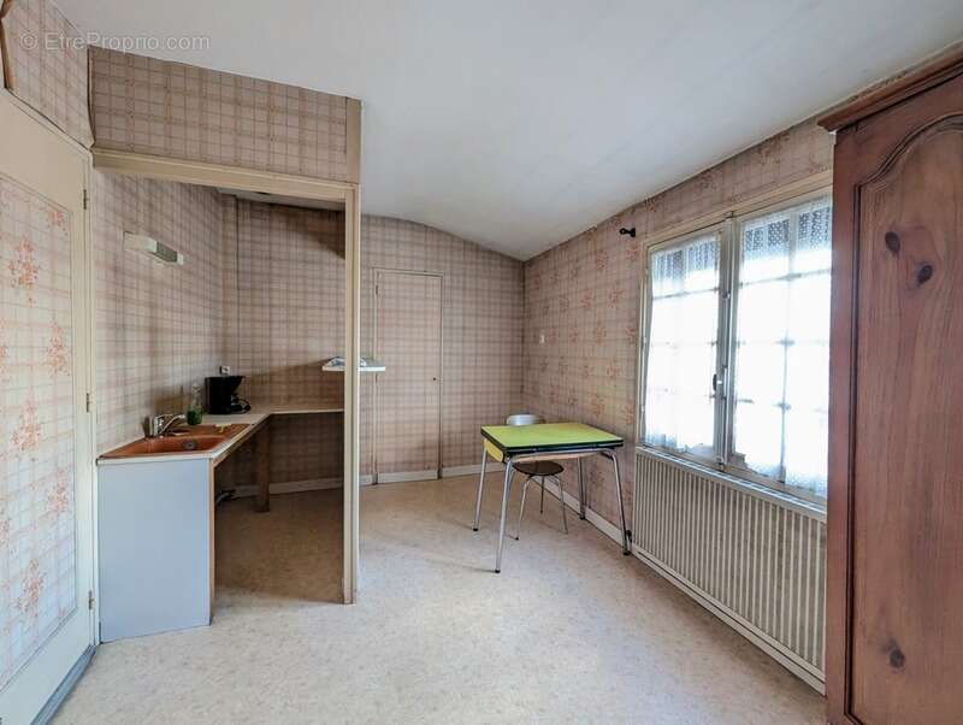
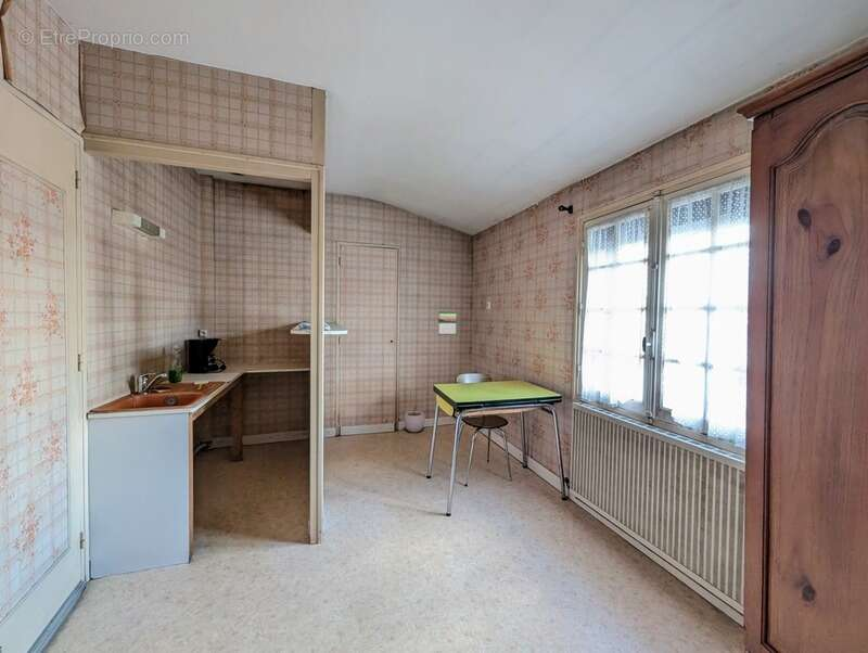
+ calendar [437,309,458,336]
+ plant pot [403,407,425,433]
